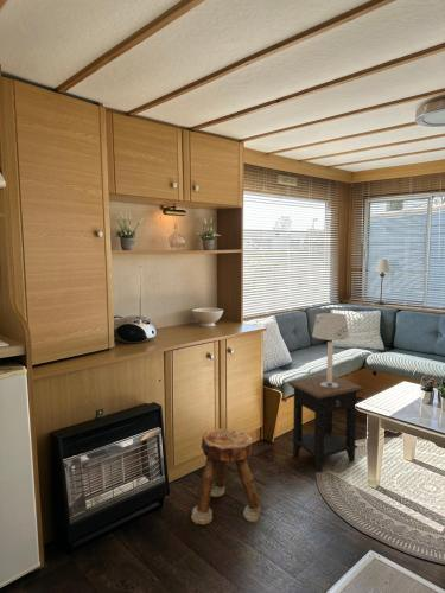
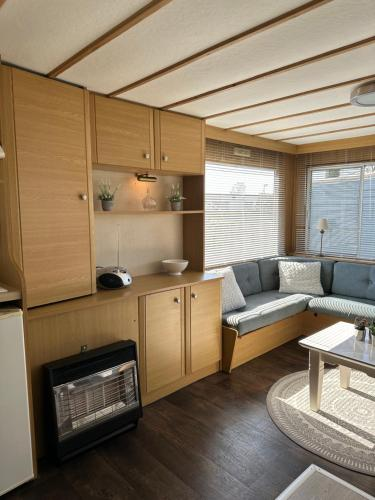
- stool [190,428,261,525]
- side table [286,374,365,473]
- table lamp [311,312,350,388]
